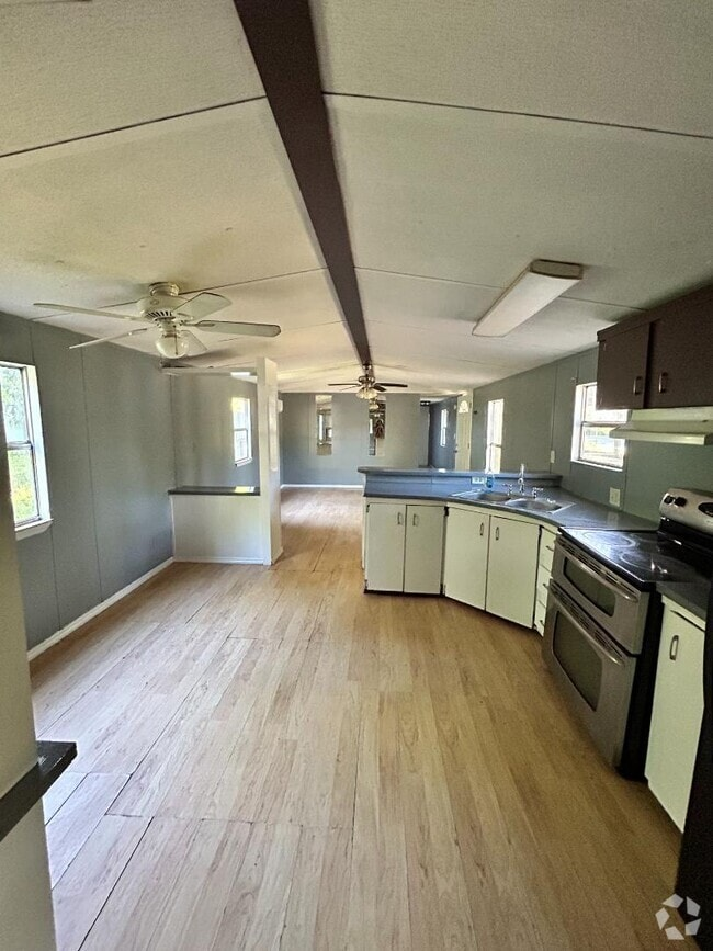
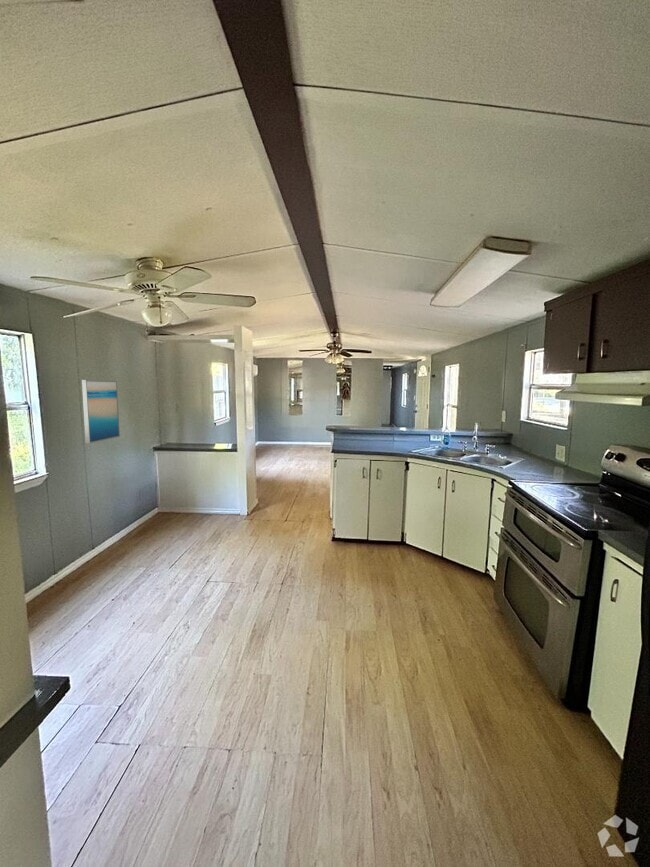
+ wall art [81,379,121,444]
